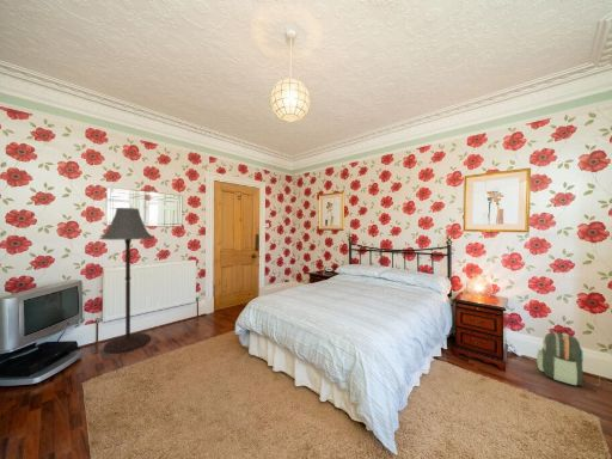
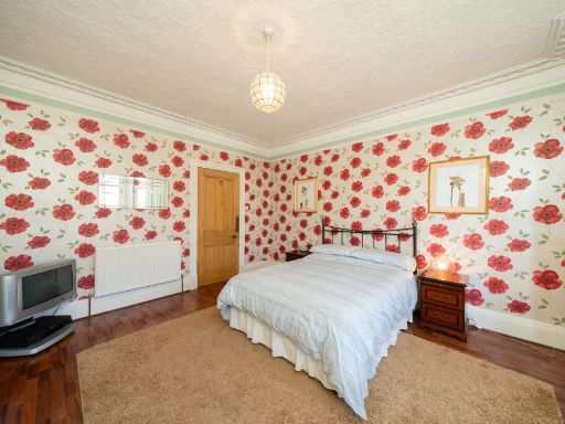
- backpack [536,331,585,386]
- floor lamp [99,207,154,355]
